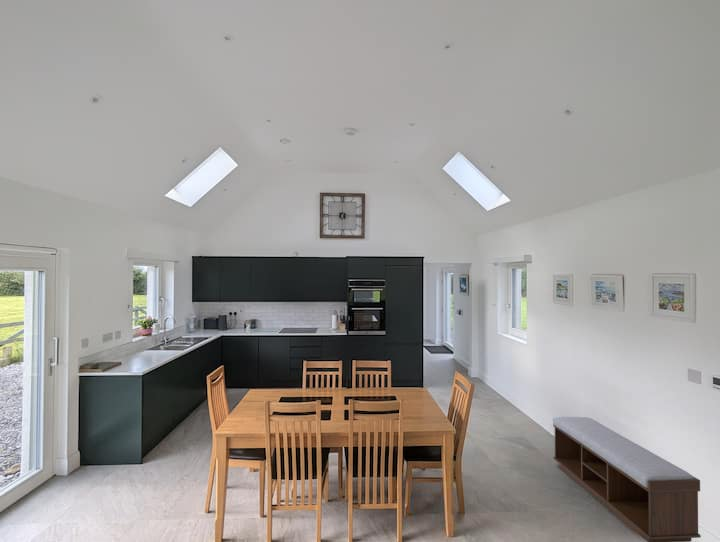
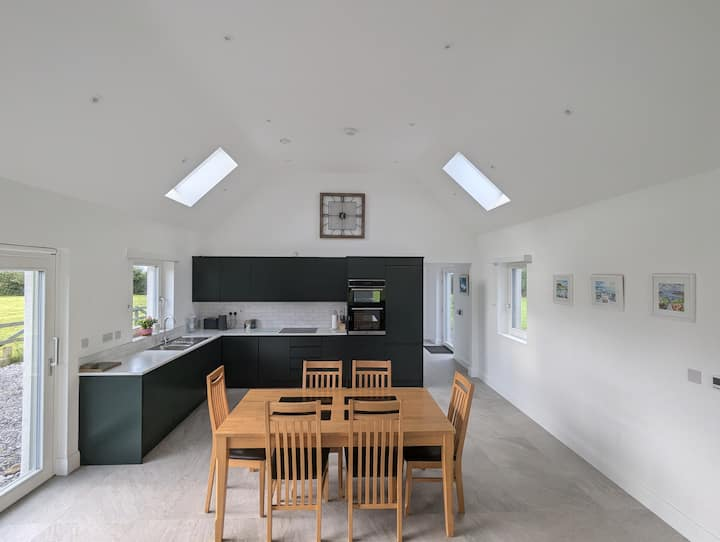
- bench [552,416,702,542]
